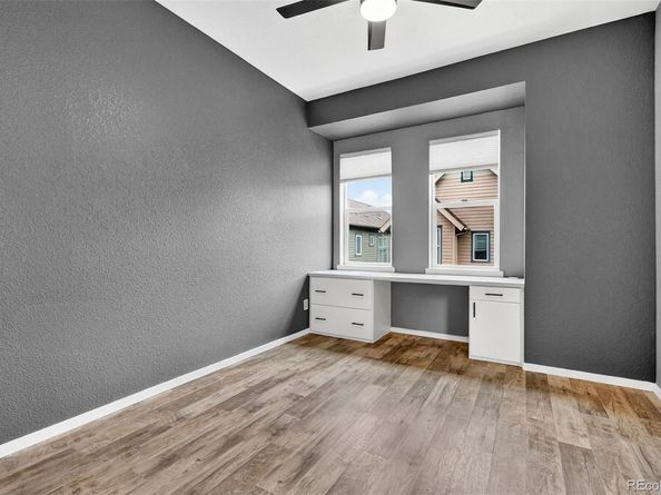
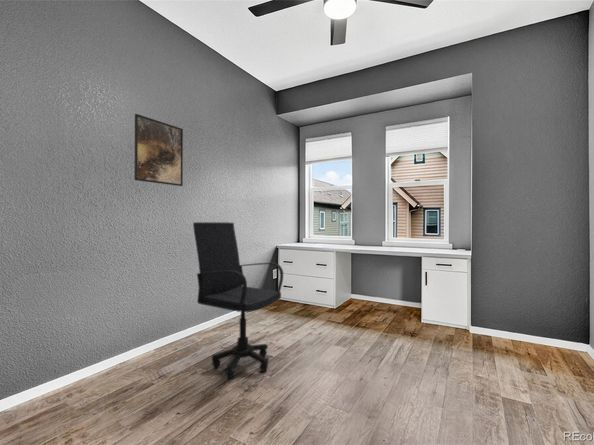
+ office chair [192,221,284,379]
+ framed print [133,113,184,187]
